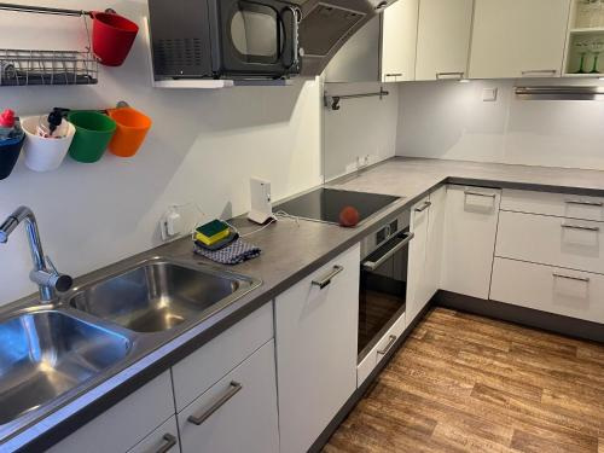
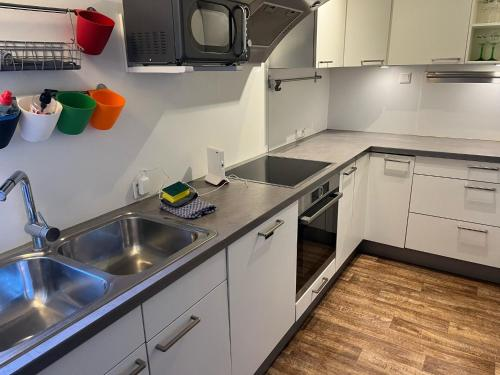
- fruit [337,205,360,227]
